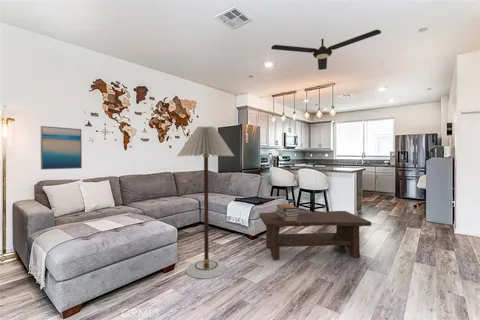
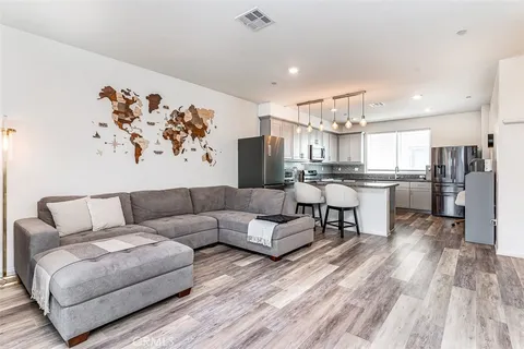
- wall art [39,125,83,171]
- floor lamp [176,125,235,279]
- book stack [276,203,300,221]
- coffee table [259,210,373,261]
- ceiling fan [270,29,382,71]
